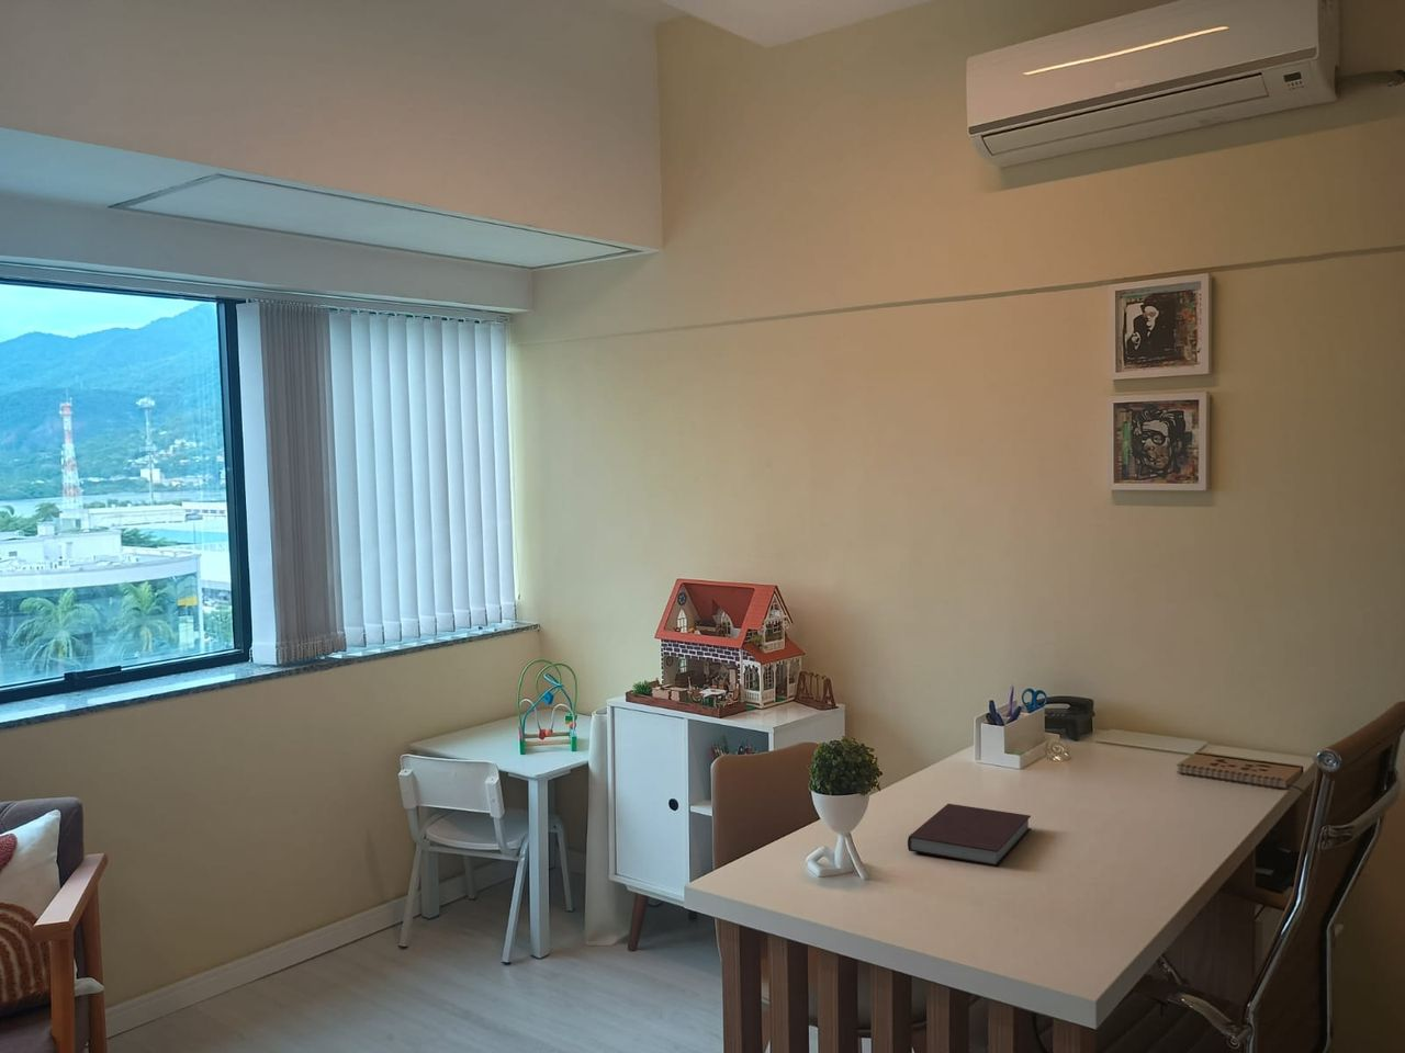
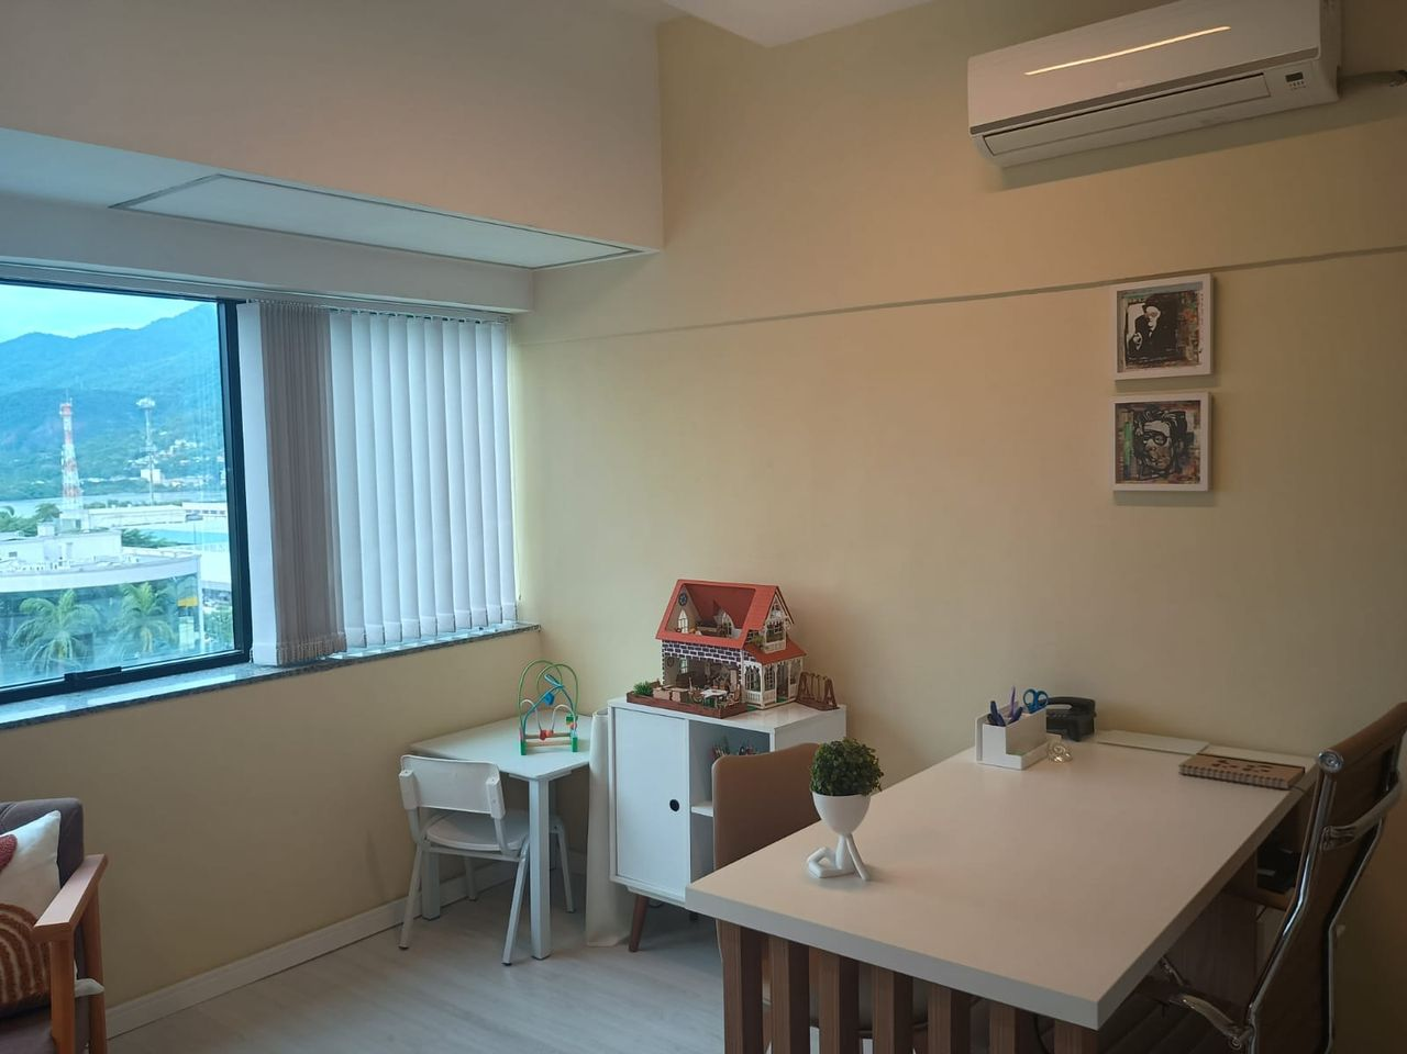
- notebook [907,803,1032,867]
